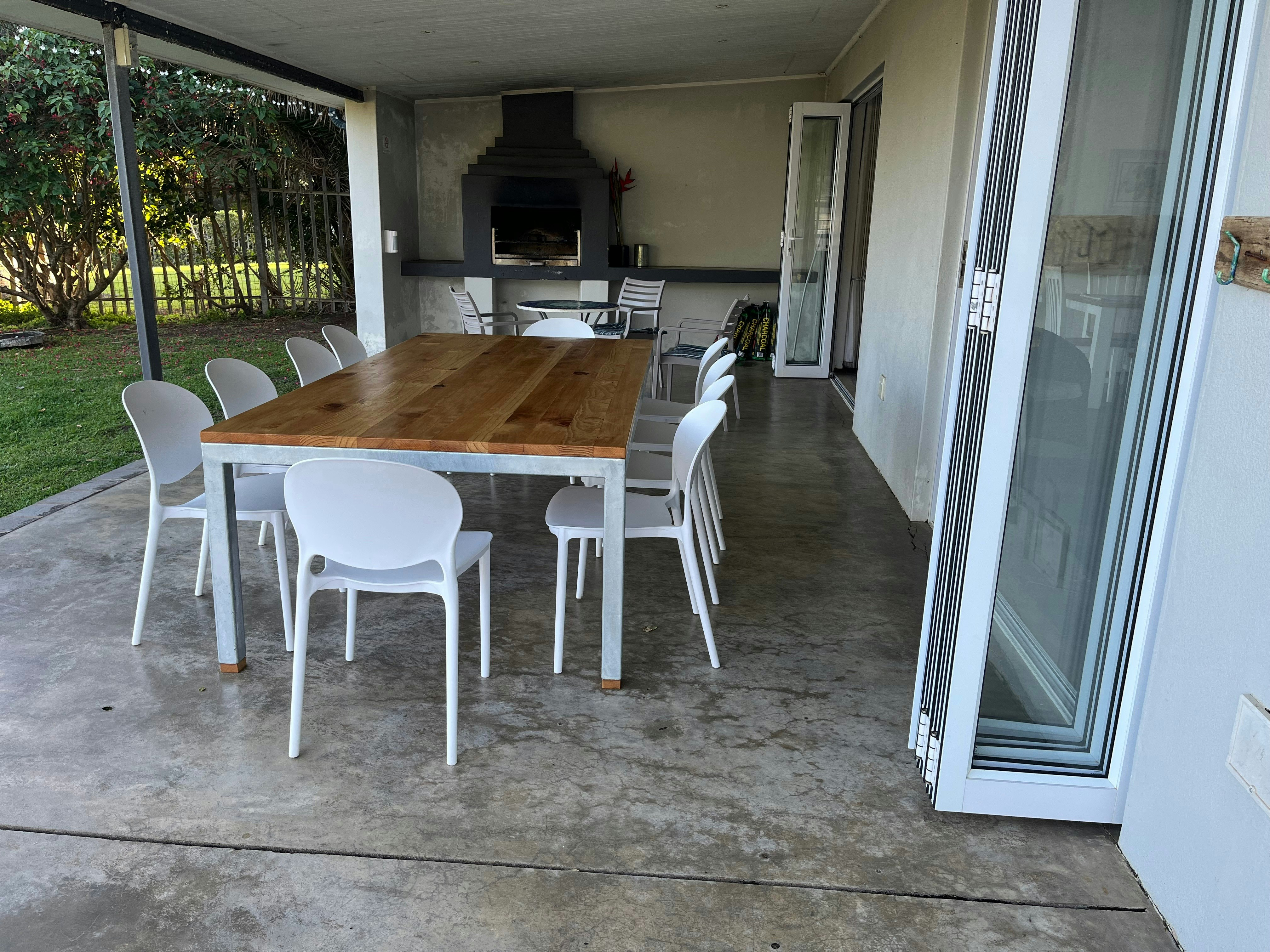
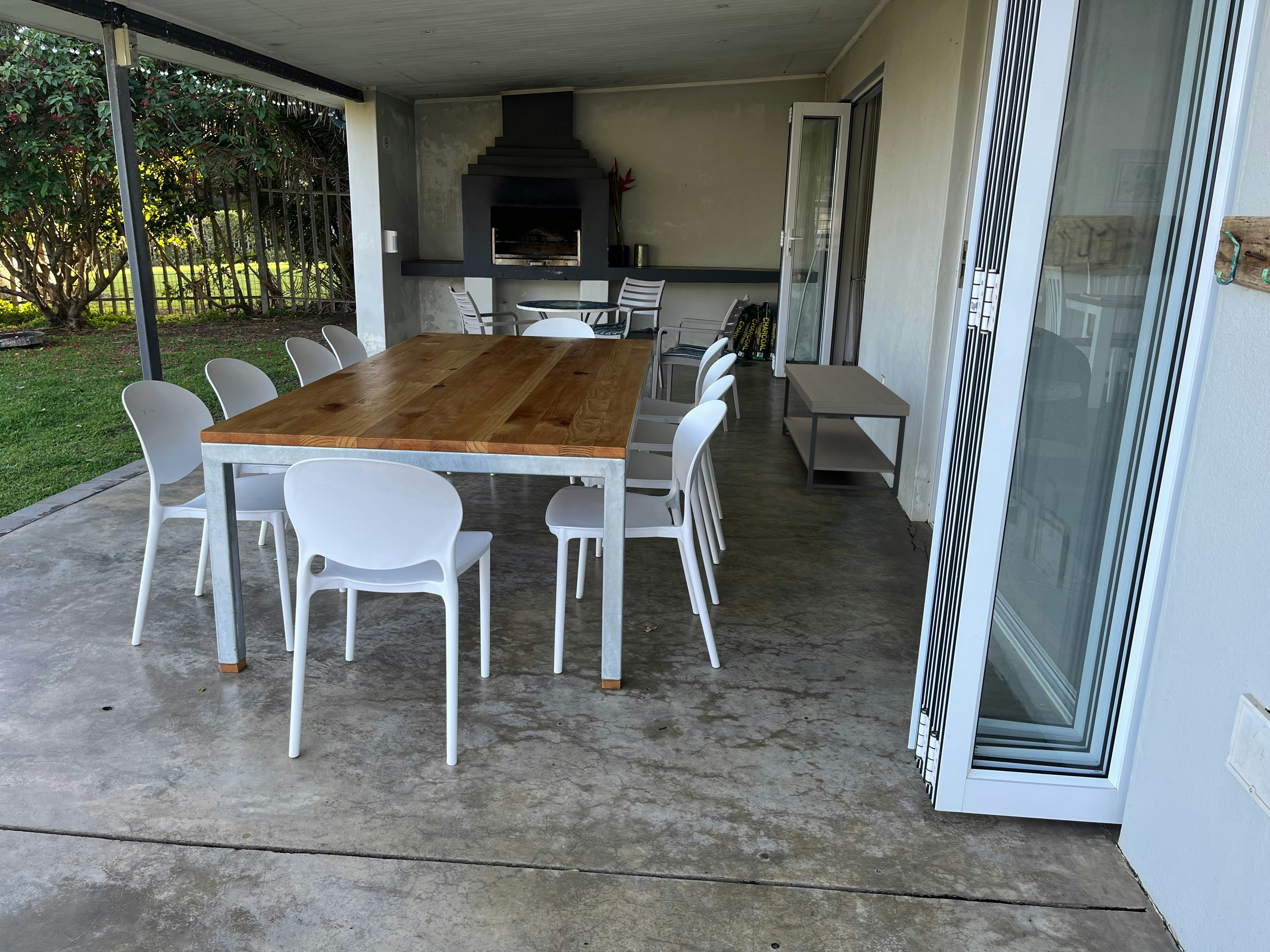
+ storage bench [781,363,910,498]
